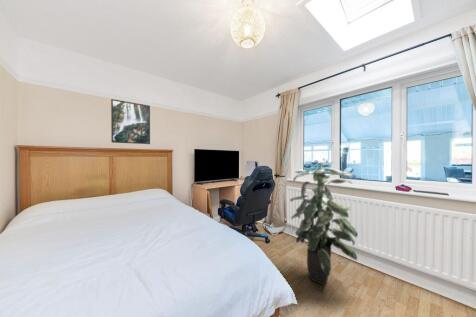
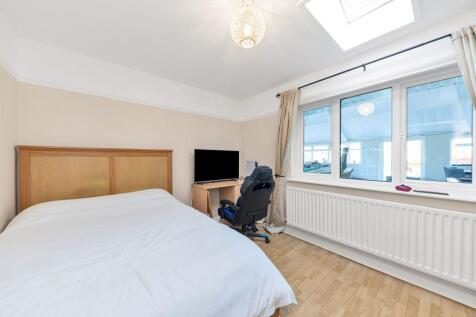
- indoor plant [289,160,359,287]
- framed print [110,98,151,145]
